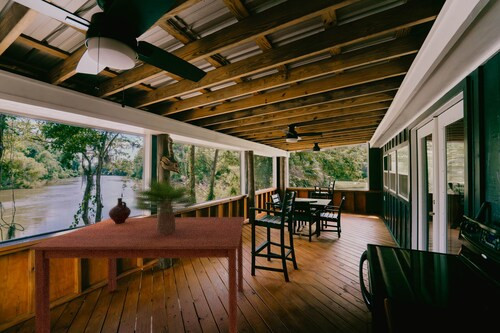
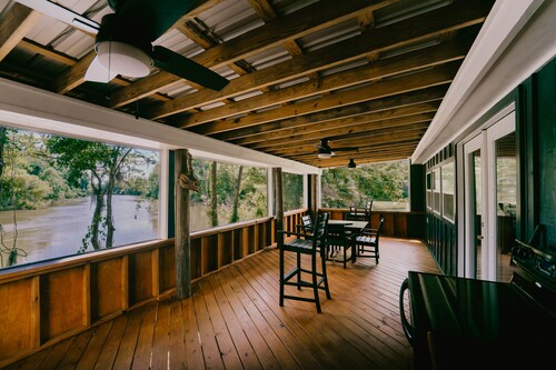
- potted plant [130,176,199,234]
- ceramic jug [108,197,132,224]
- dining table [28,216,245,333]
